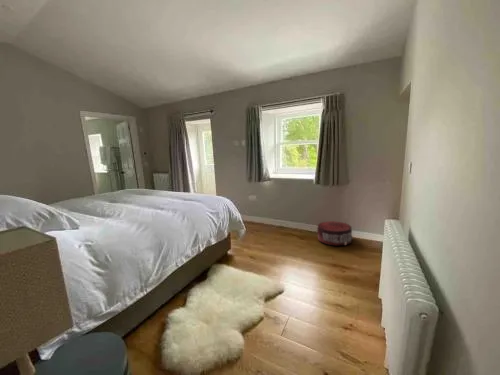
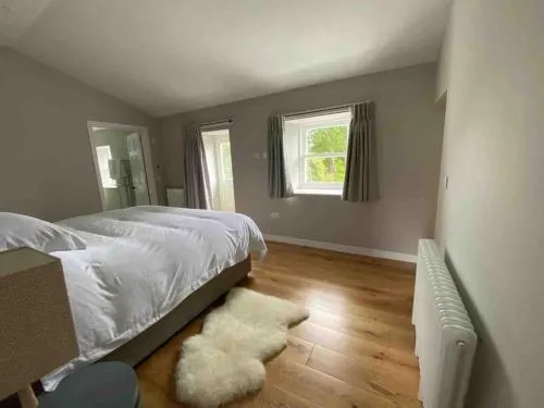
- pouf [316,220,354,246]
